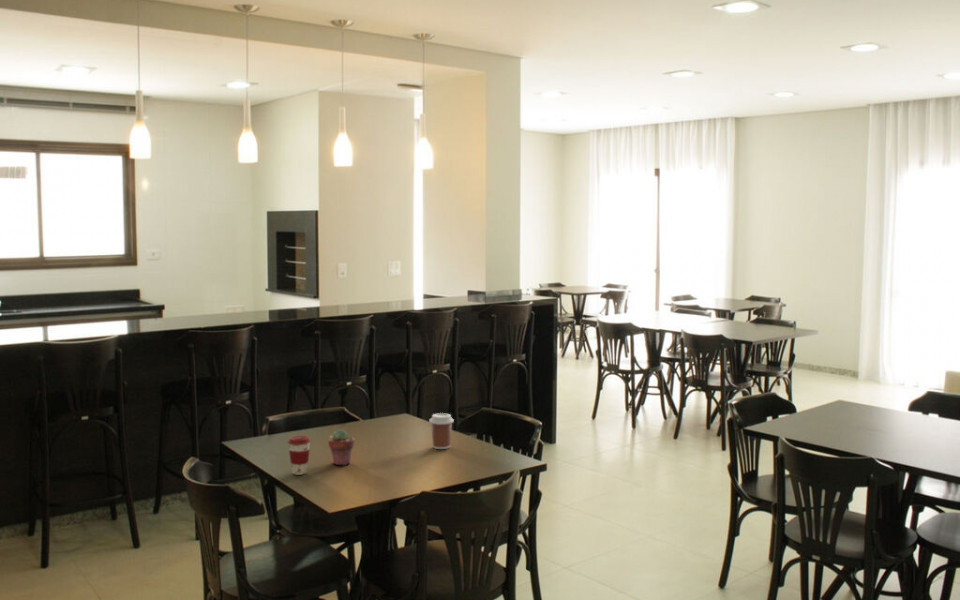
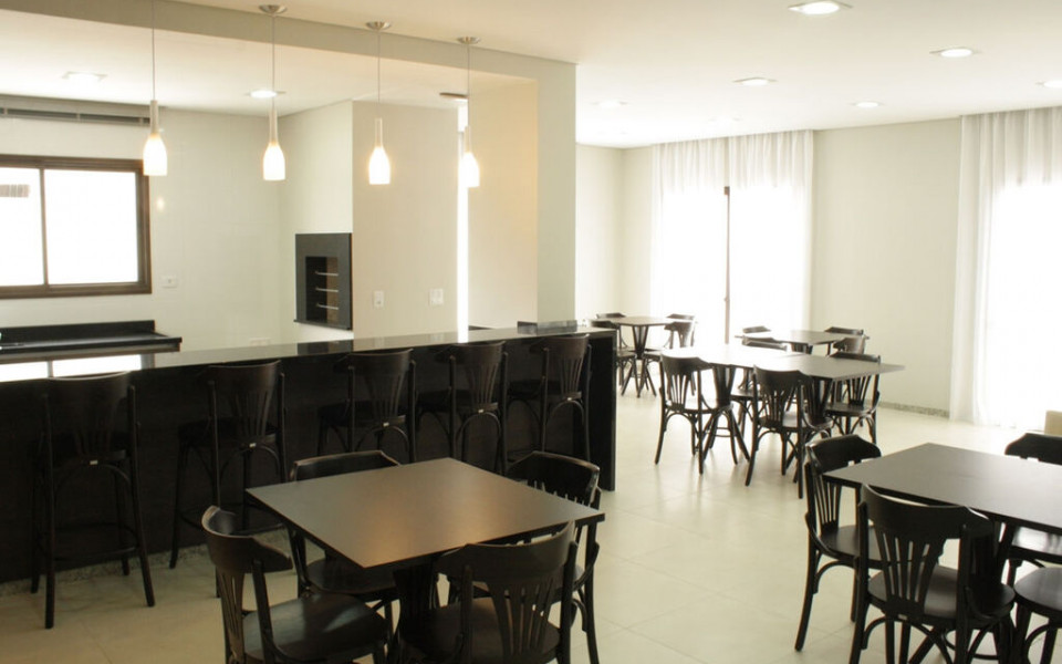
- coffee cup [428,412,455,450]
- potted succulent [327,428,355,466]
- coffee cup [287,434,312,476]
